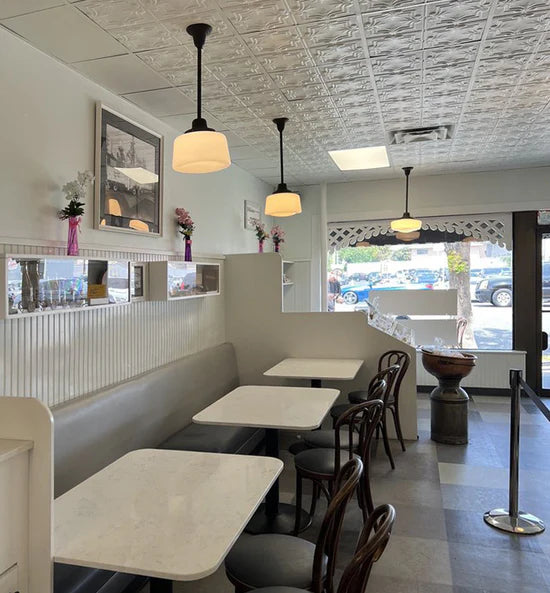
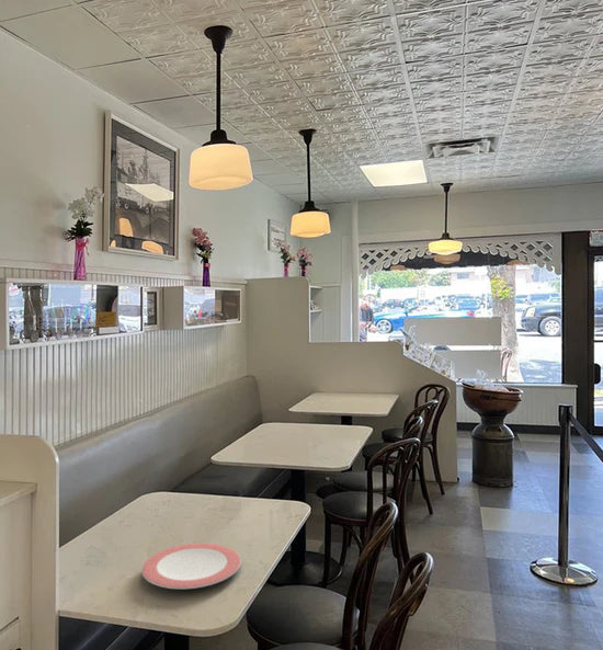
+ plate [141,543,242,590]
